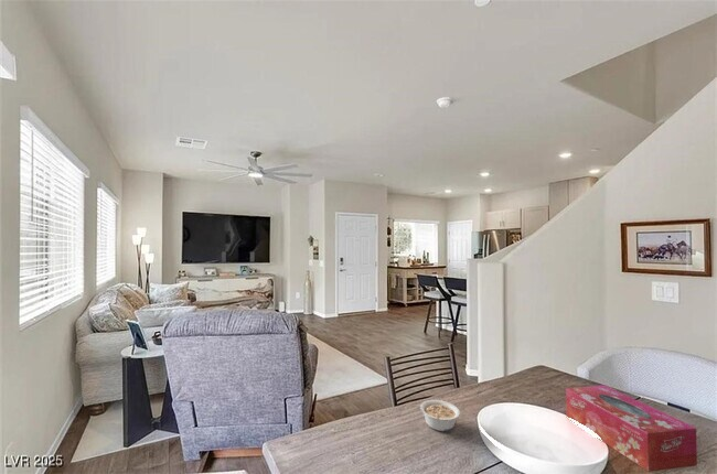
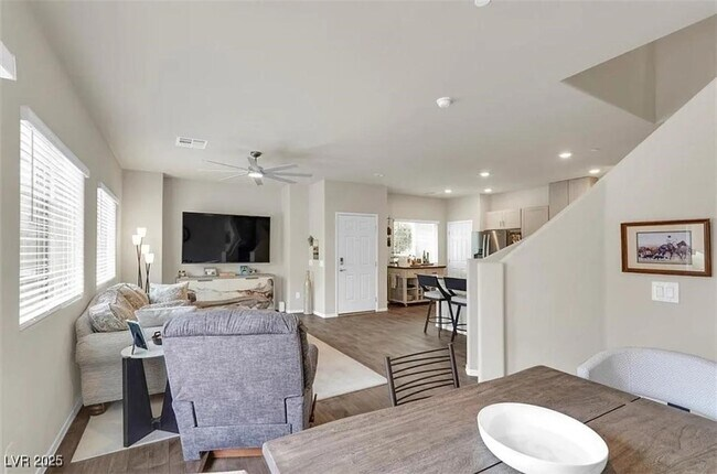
- legume [419,399,461,432]
- tissue box [565,385,698,473]
